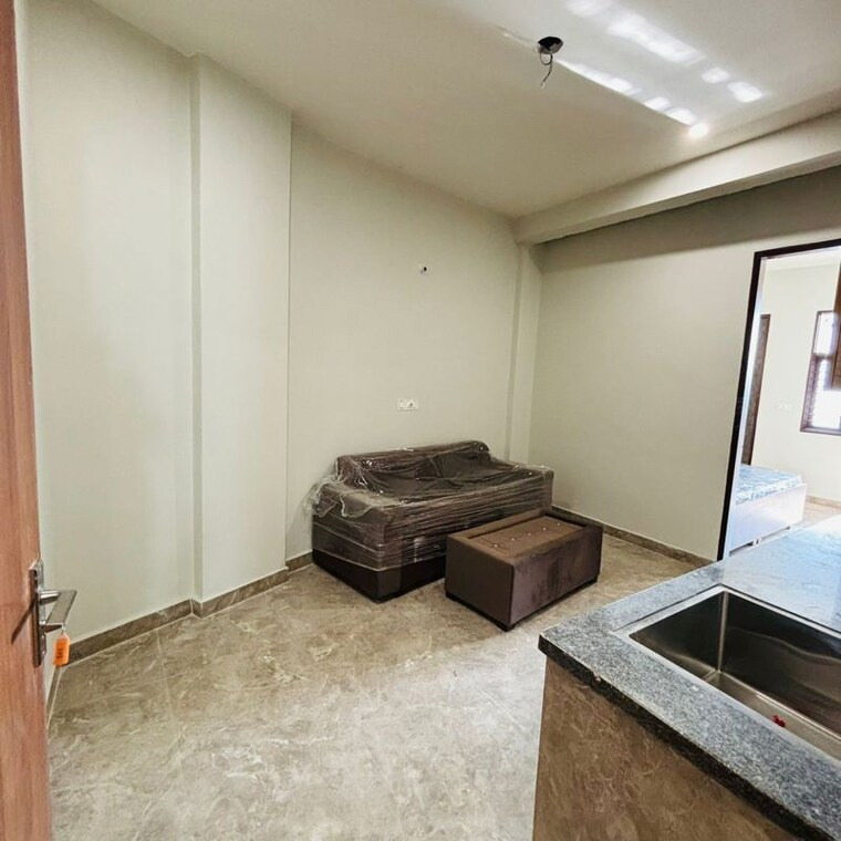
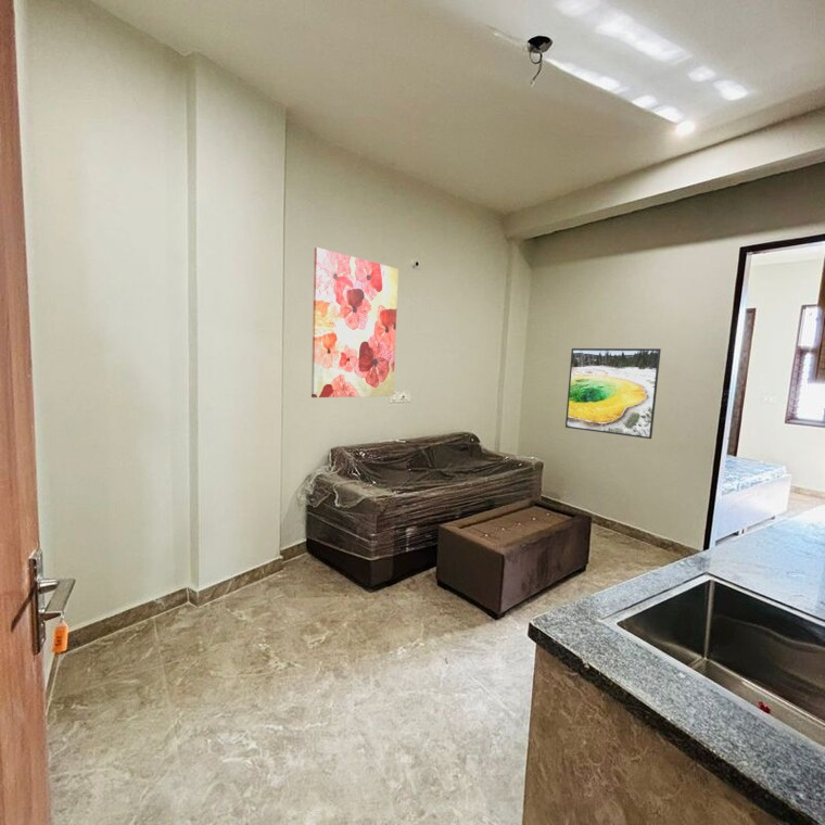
+ wall art [310,246,399,398]
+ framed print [564,347,662,440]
